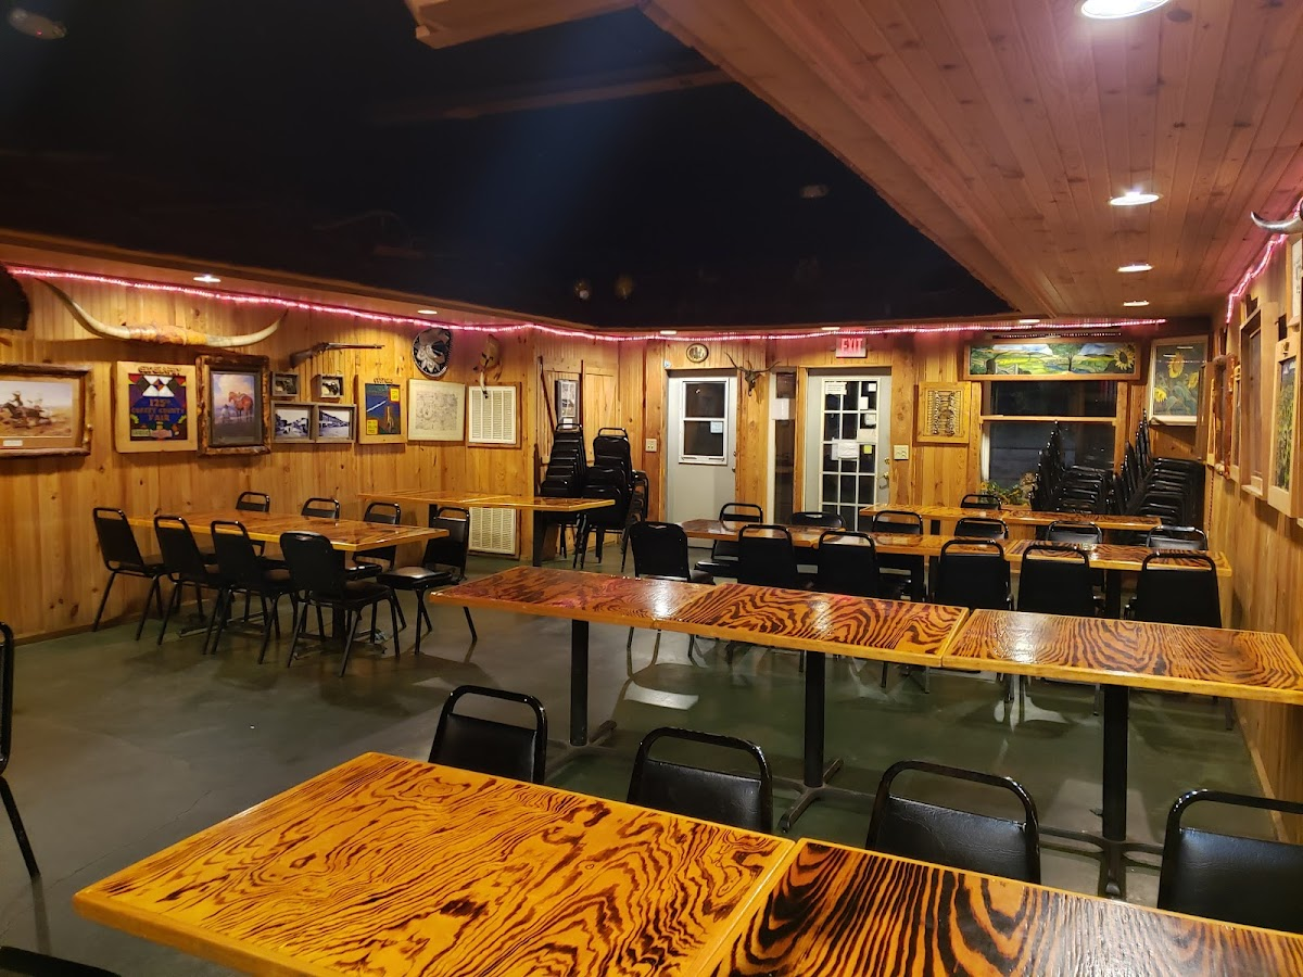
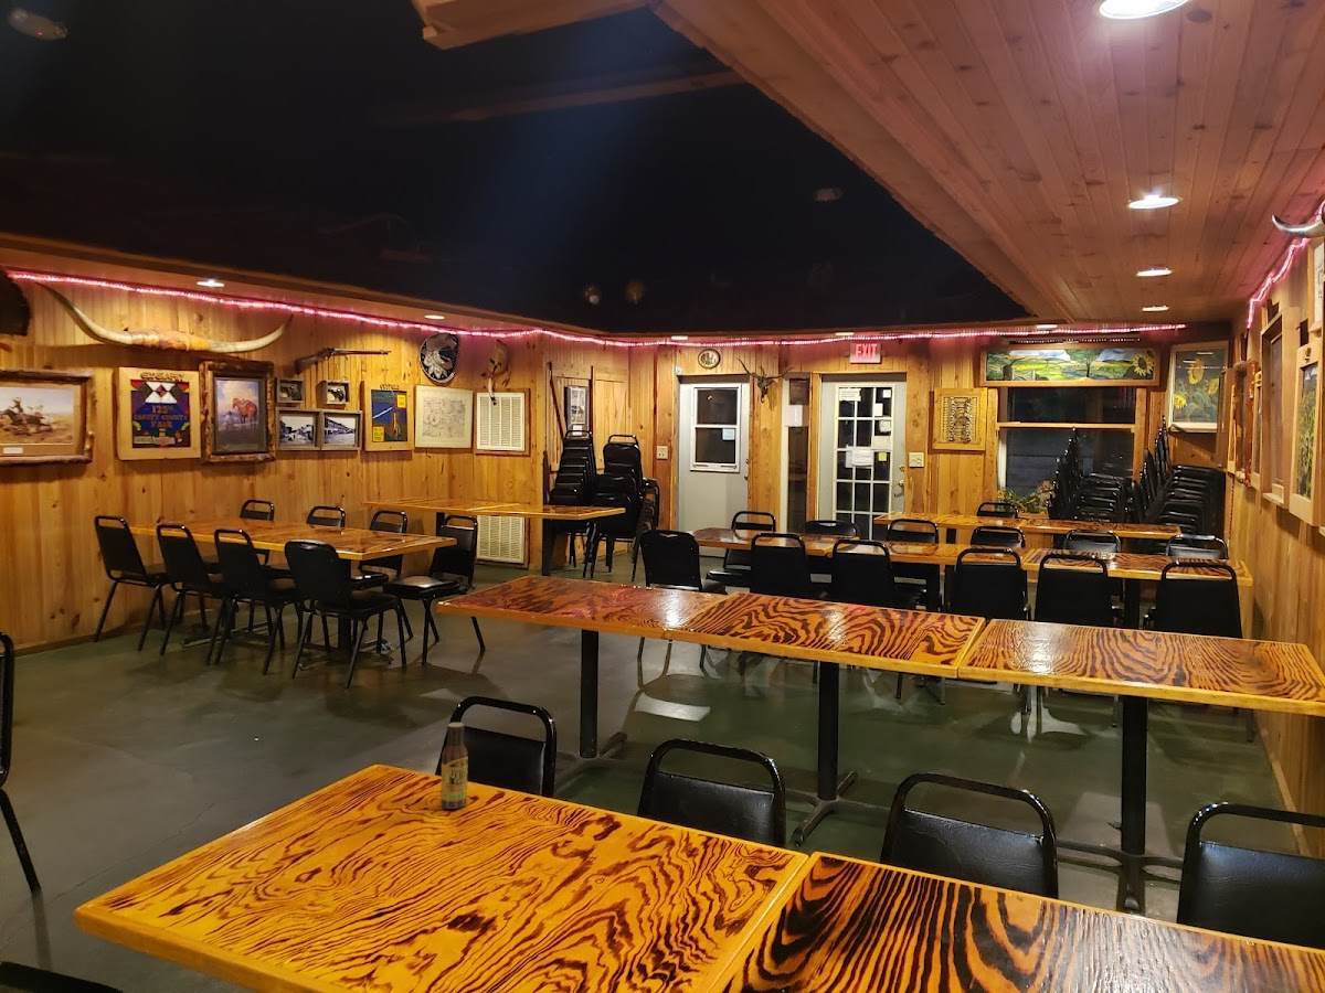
+ sauce bottle [439,722,469,810]
